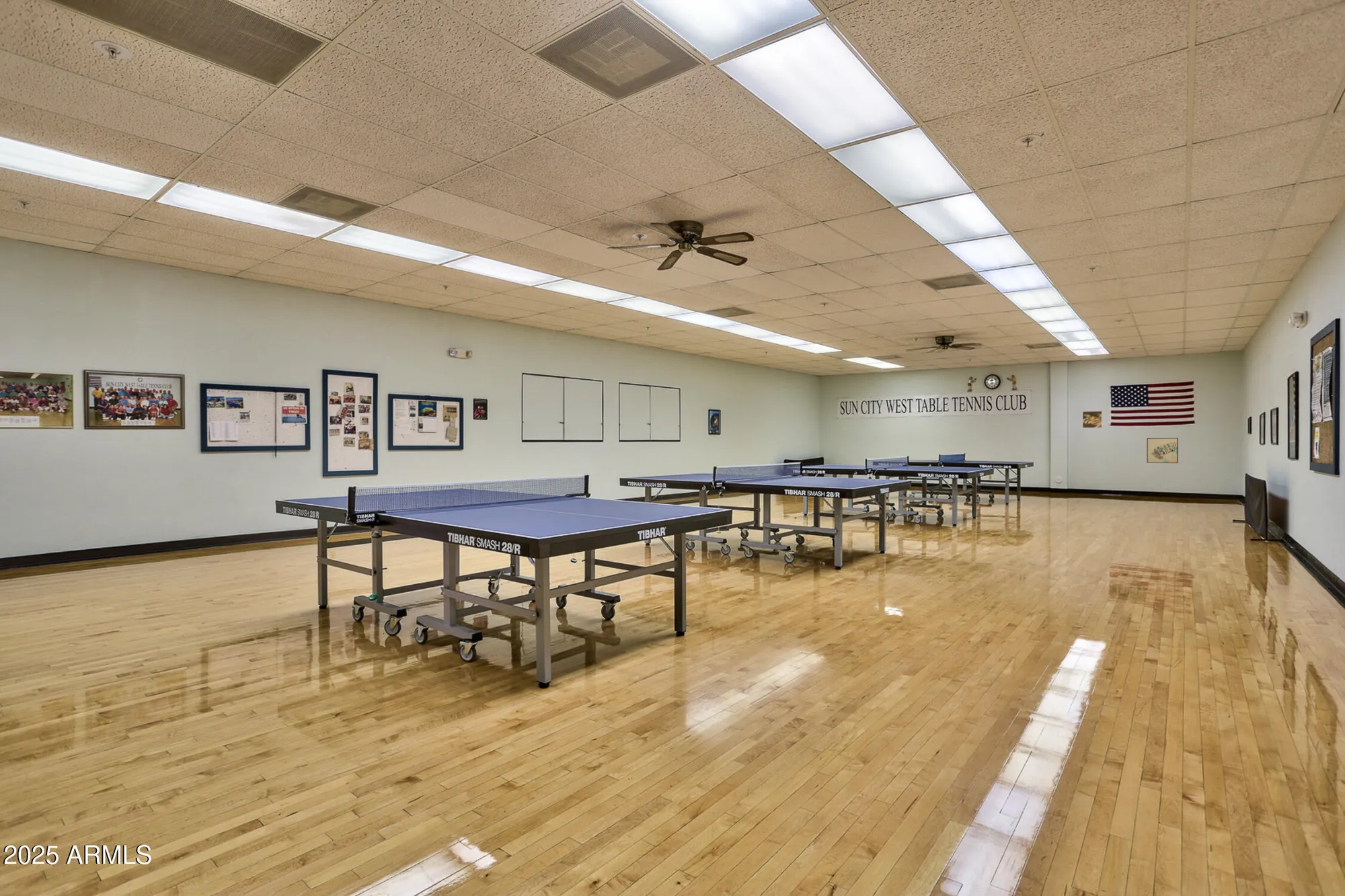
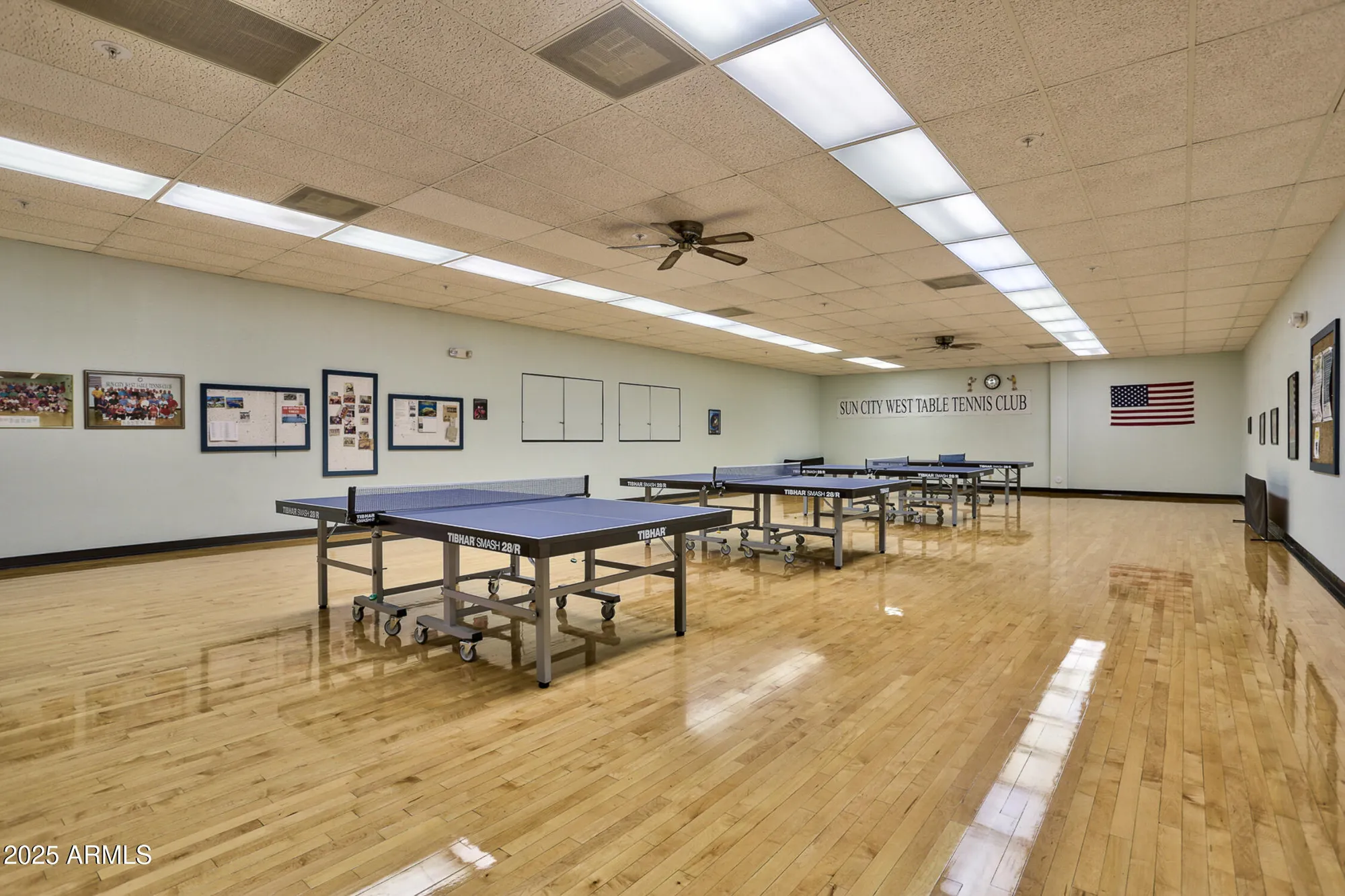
- wall art [1146,438,1179,464]
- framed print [1082,410,1103,429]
